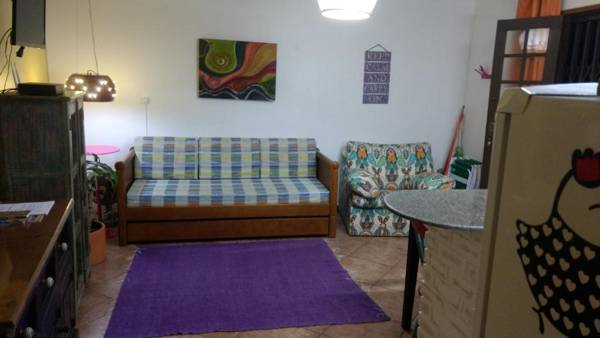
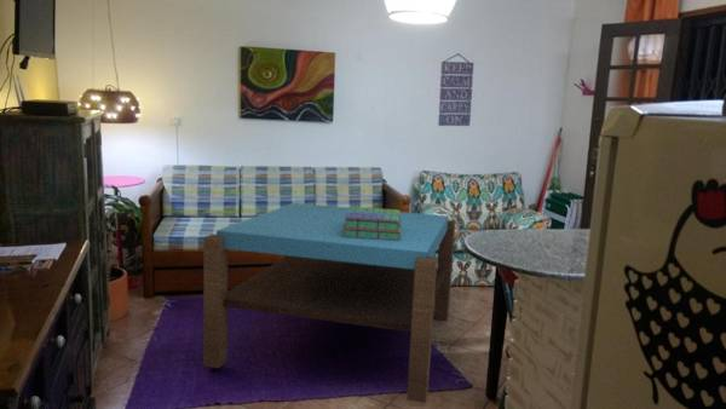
+ coffee table [202,202,456,404]
+ stack of books [342,206,402,241]
